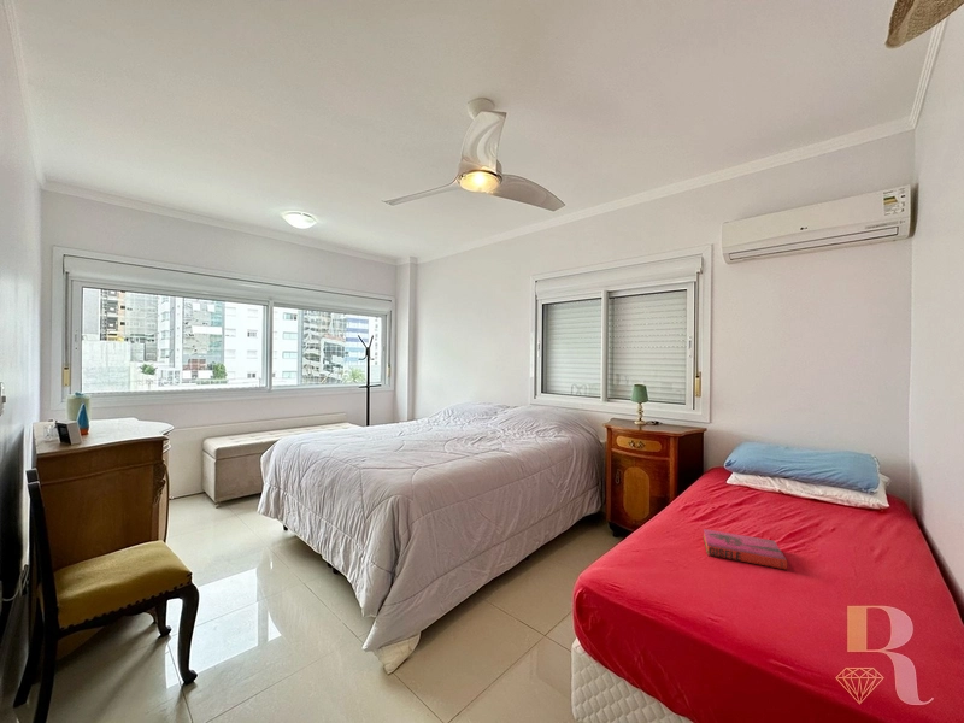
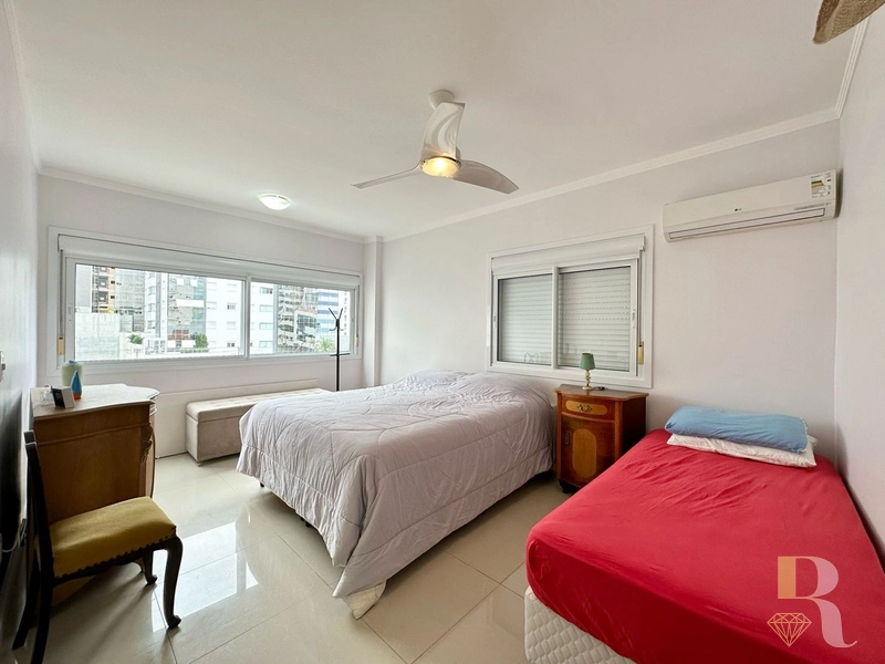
- hardback book [703,528,788,571]
